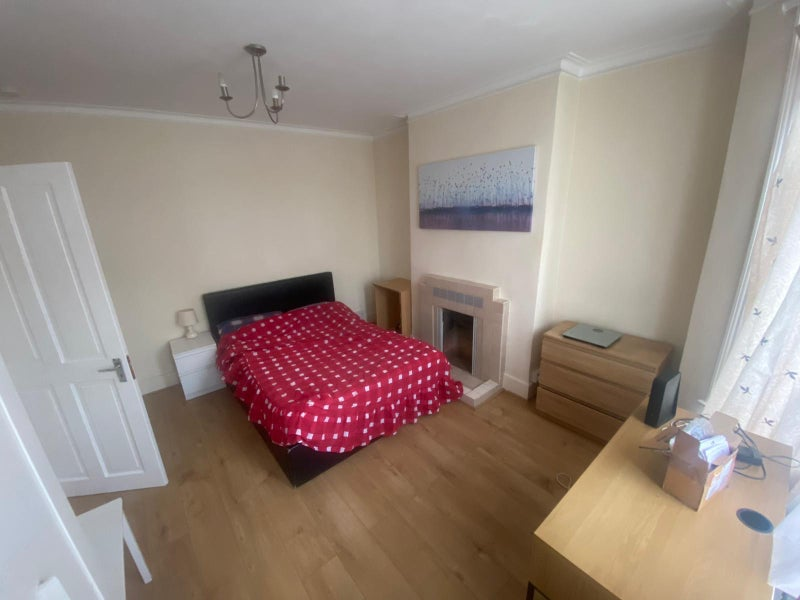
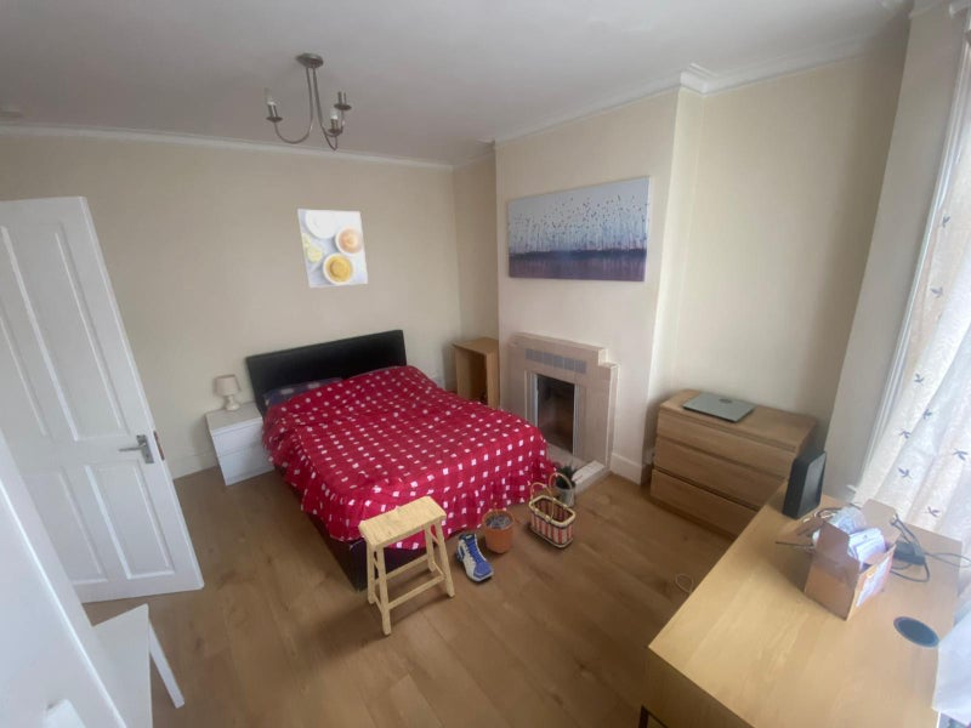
+ sneaker [455,531,494,582]
+ plant pot [481,501,515,554]
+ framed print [296,209,369,289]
+ basket [528,472,577,548]
+ footstool [357,495,456,636]
+ potted plant [549,457,584,508]
